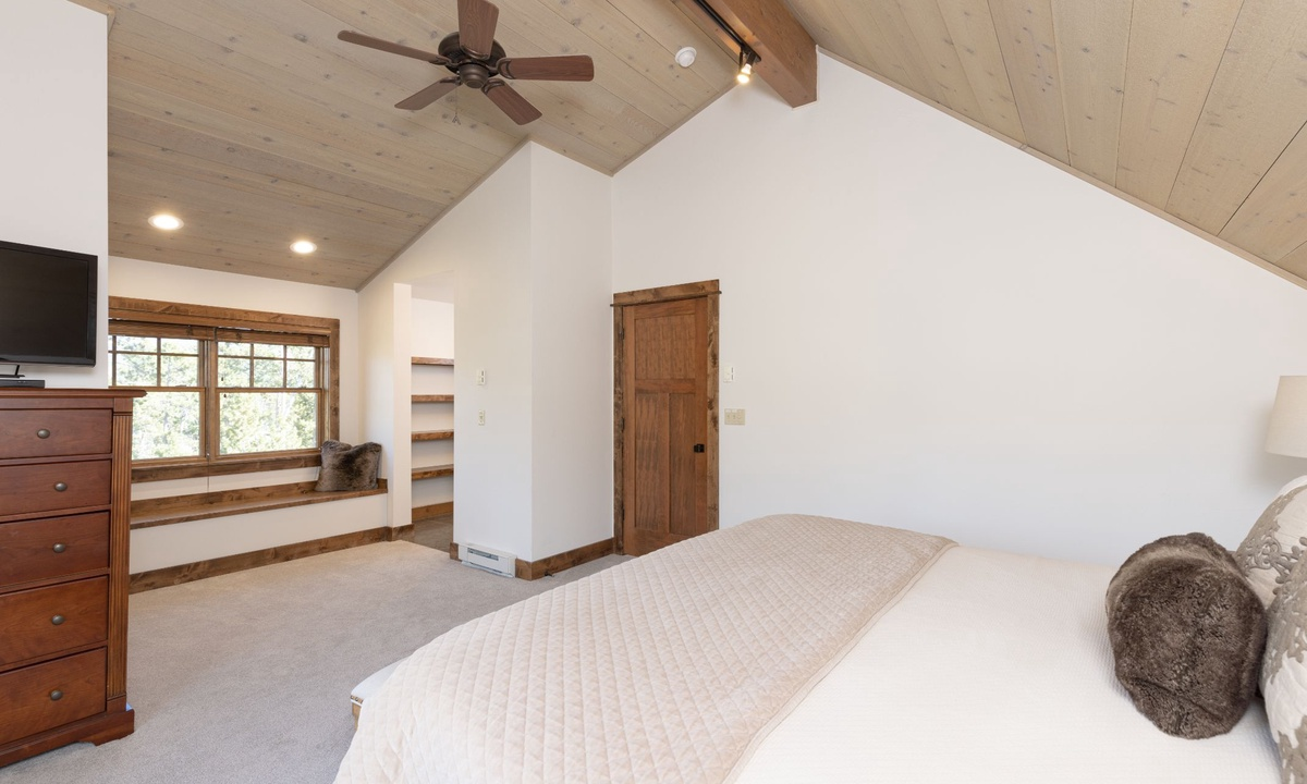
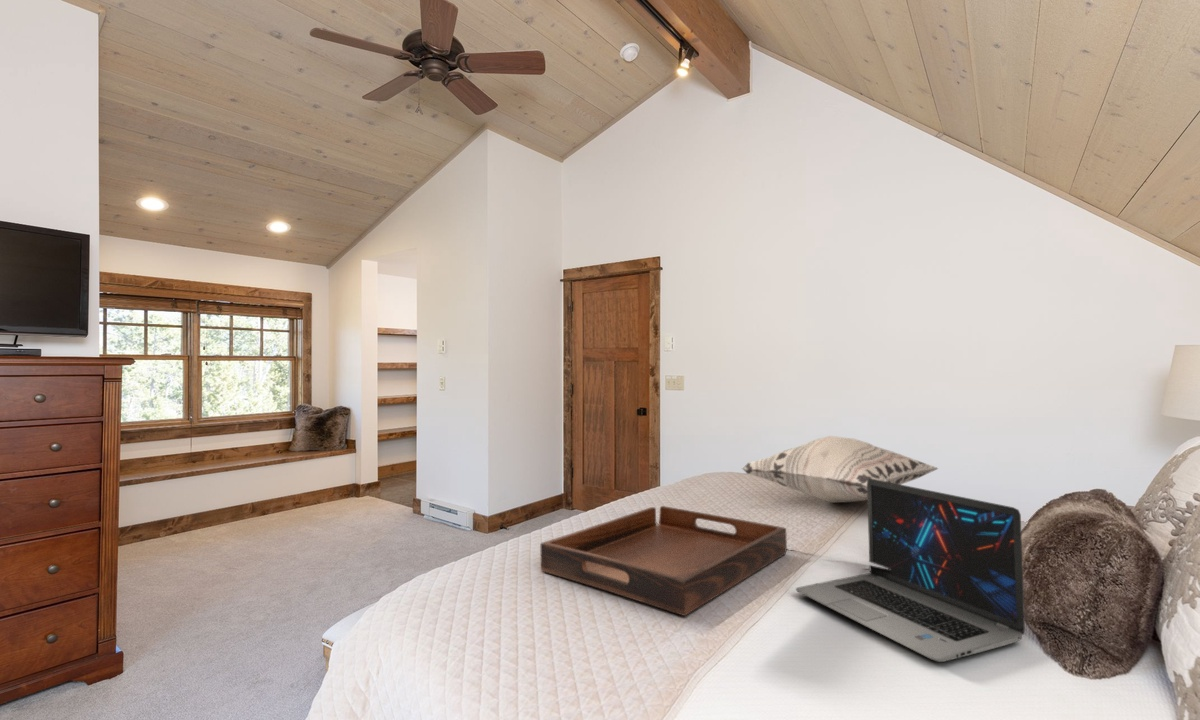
+ laptop [795,479,1026,663]
+ decorative pillow [741,435,939,504]
+ serving tray [540,505,788,617]
